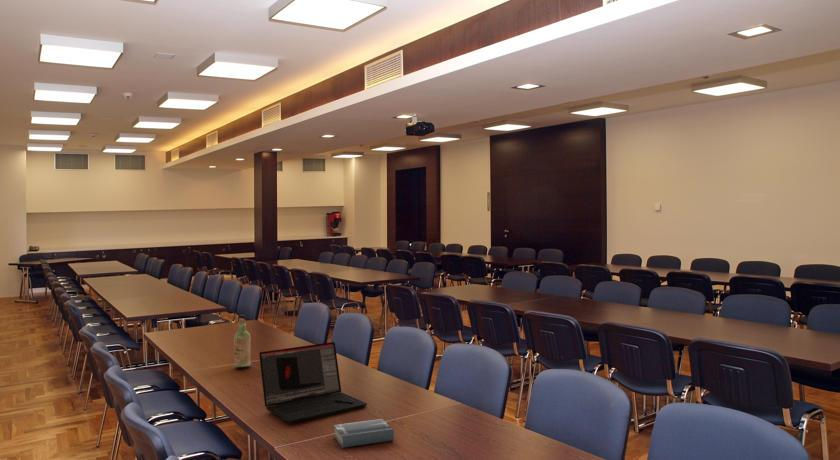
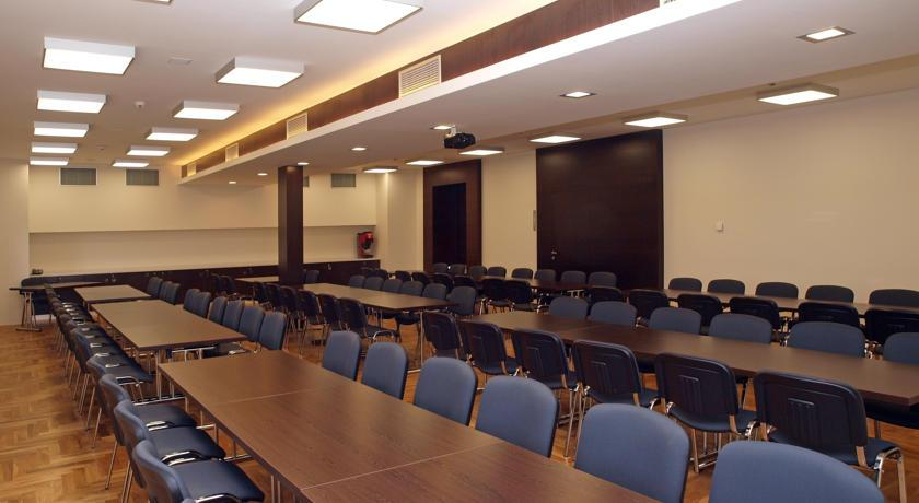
- hardback book [333,418,395,449]
- laptop [258,341,368,424]
- bottle [233,314,252,368]
